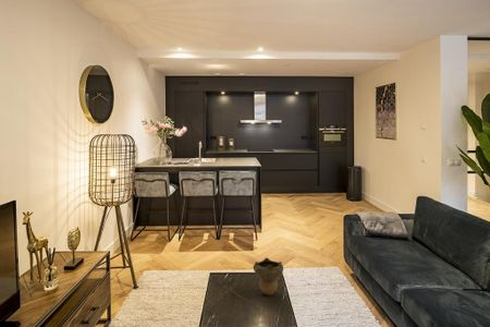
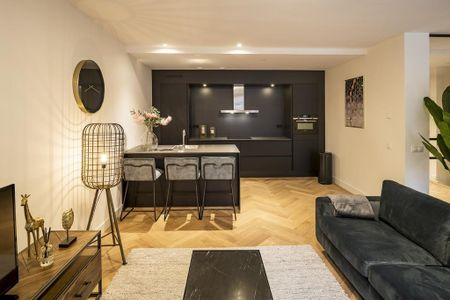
- decorative bowl [253,257,284,296]
